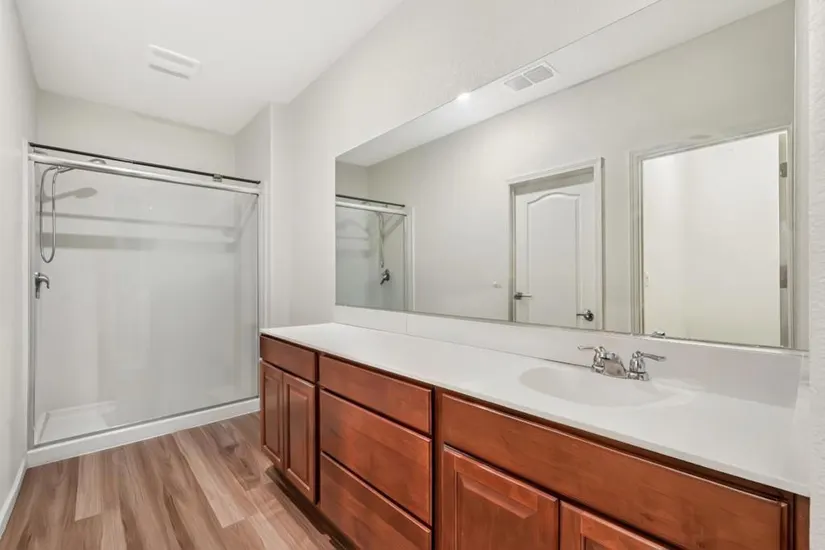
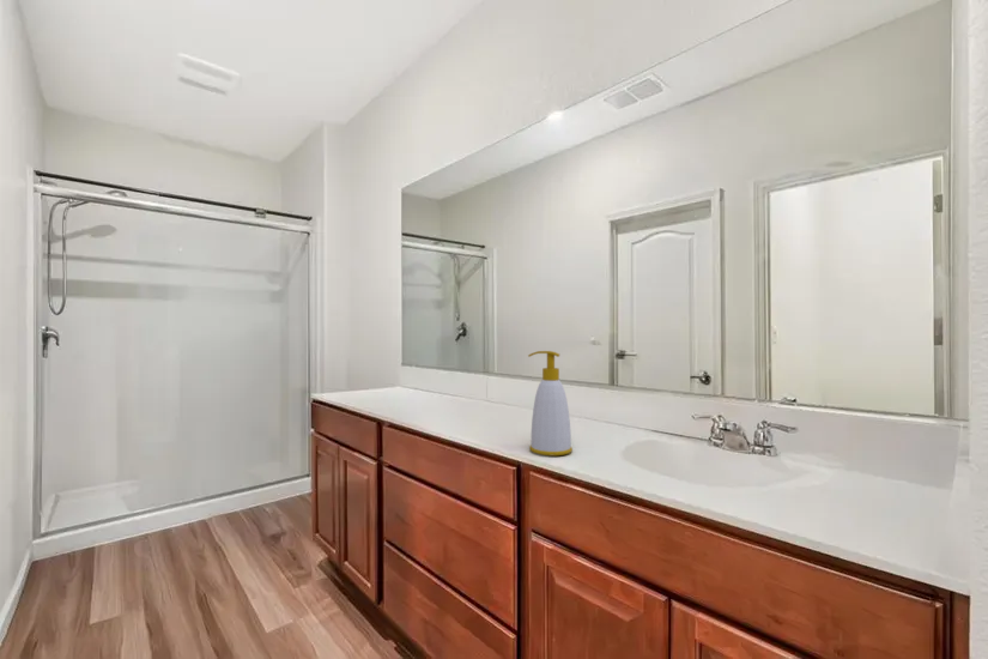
+ soap bottle [527,350,574,458]
